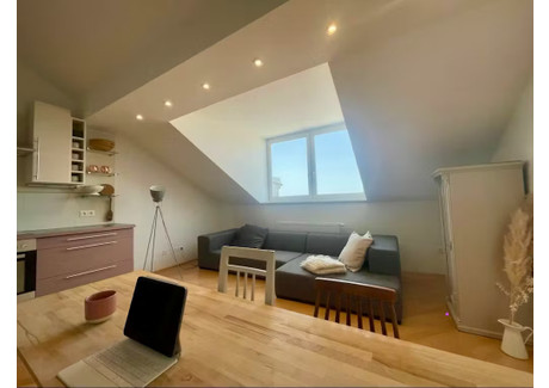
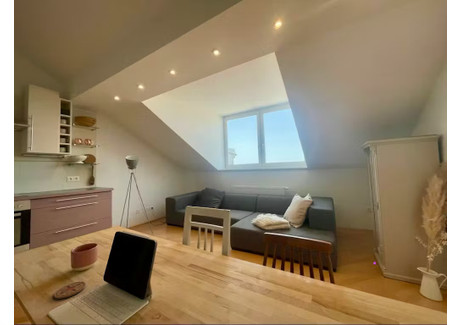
+ coaster [53,281,87,300]
